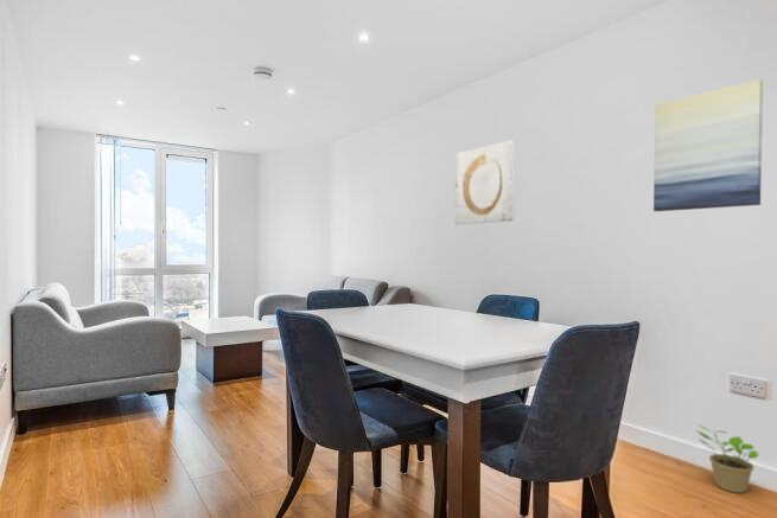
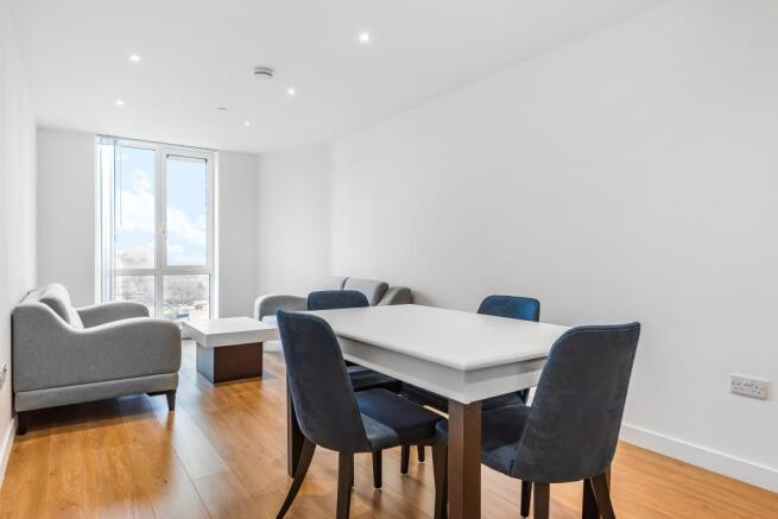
- wall art [454,139,516,225]
- potted plant [696,423,760,494]
- wall art [652,78,764,212]
